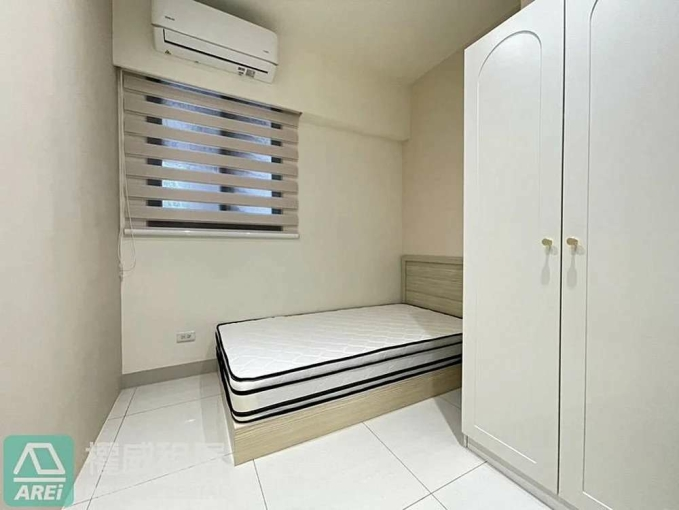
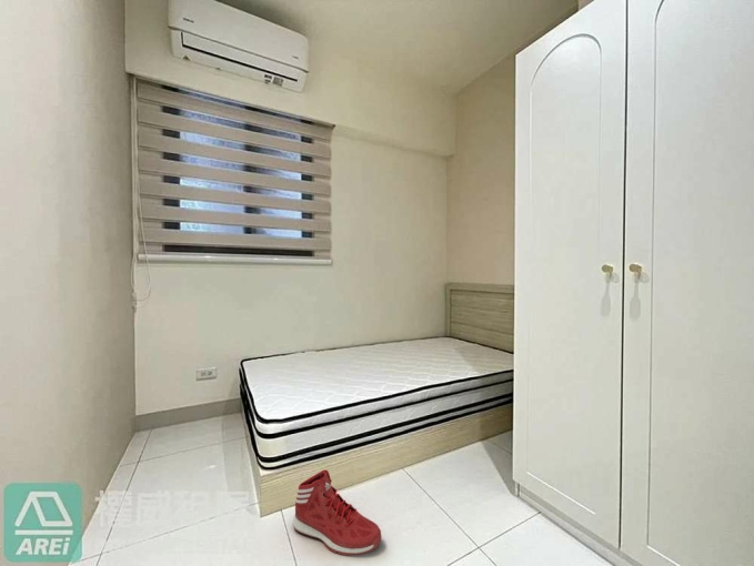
+ sneaker [292,468,383,557]
